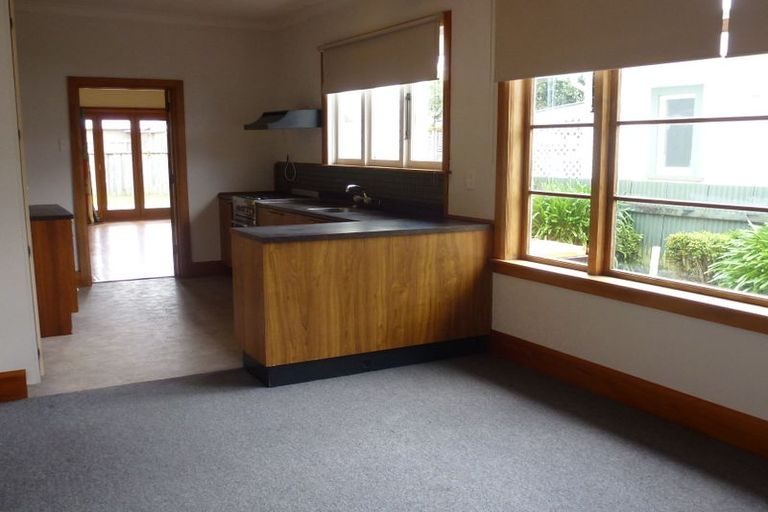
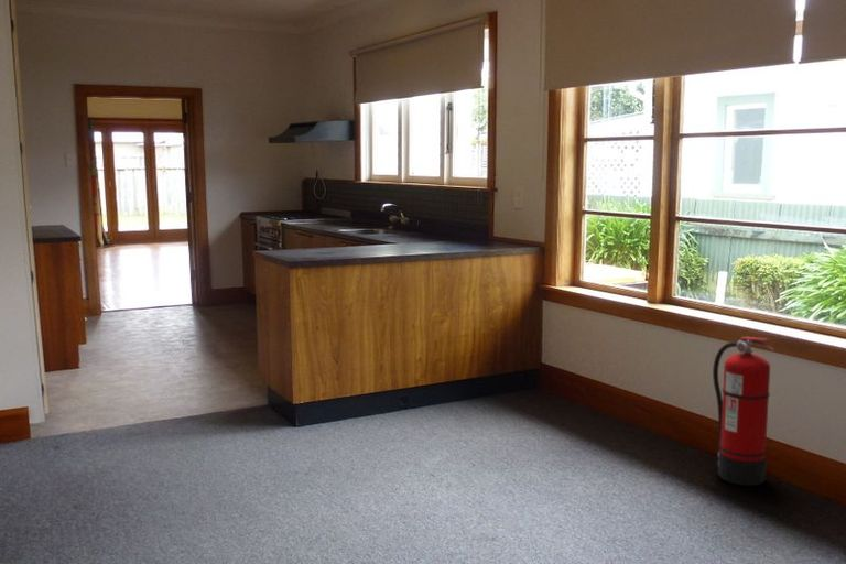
+ fire extinguisher [712,336,774,487]
